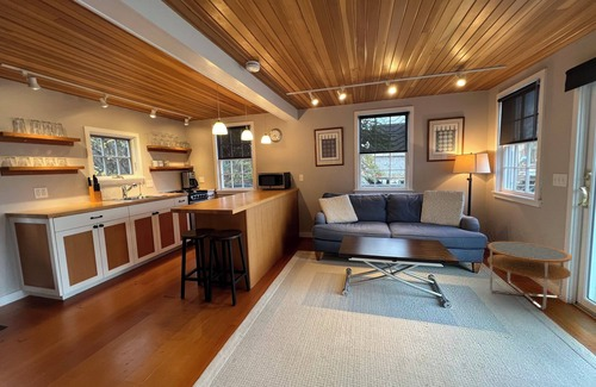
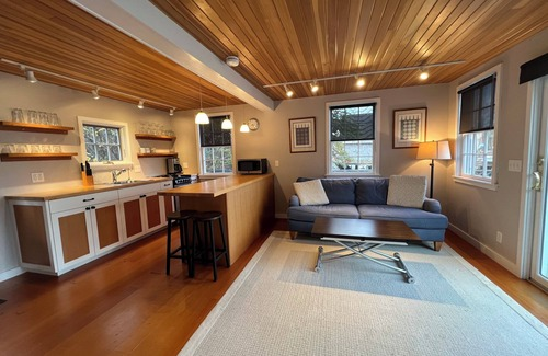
- side table [486,241,572,311]
